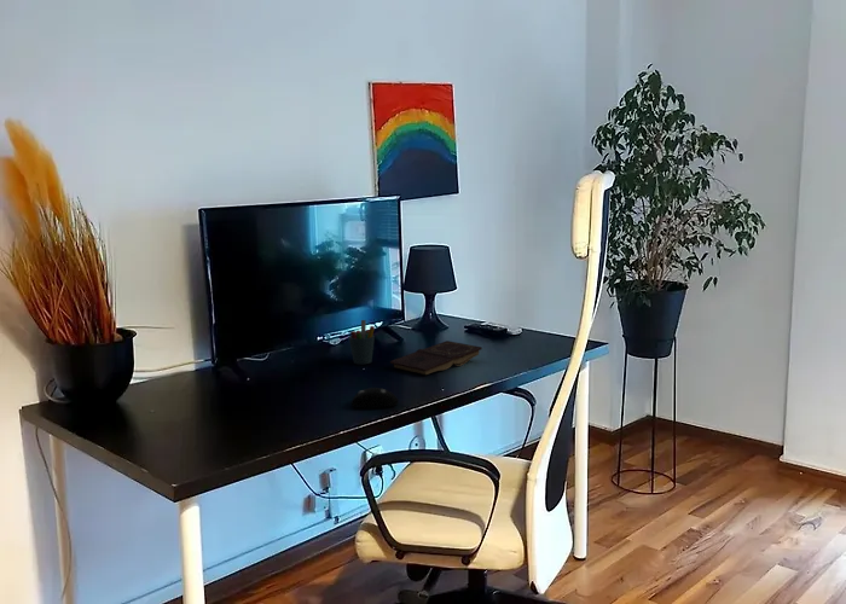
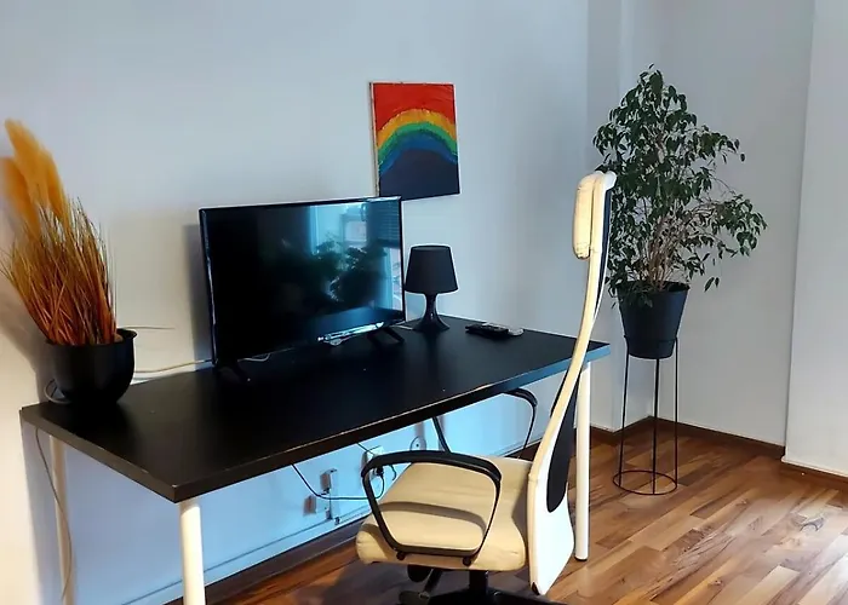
- pen holder [348,319,376,366]
- book [389,339,483,376]
- computer mouse [350,387,400,408]
